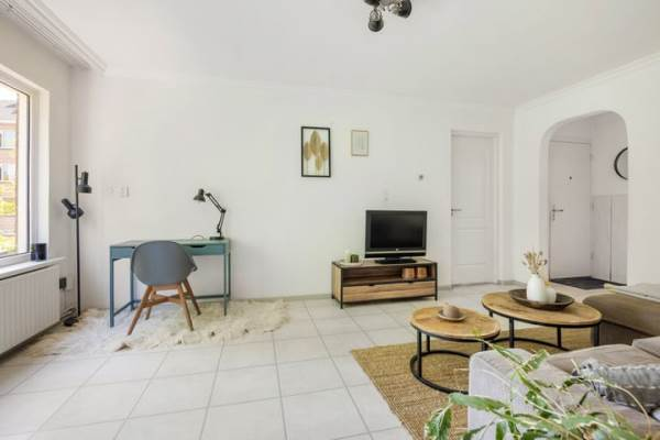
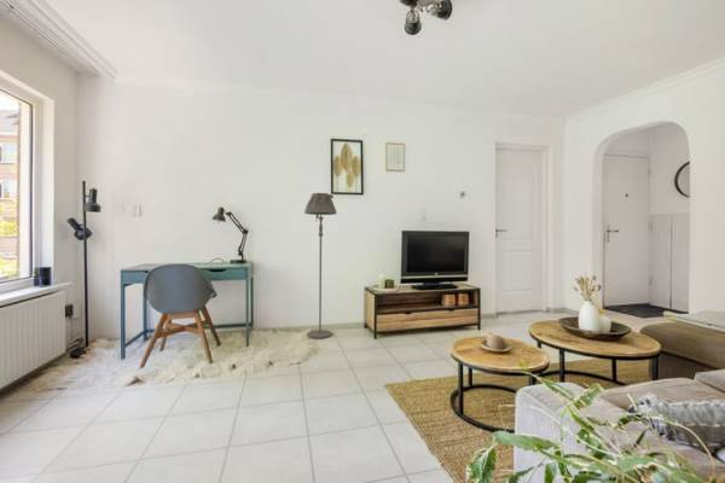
+ floor lamp [303,192,338,339]
